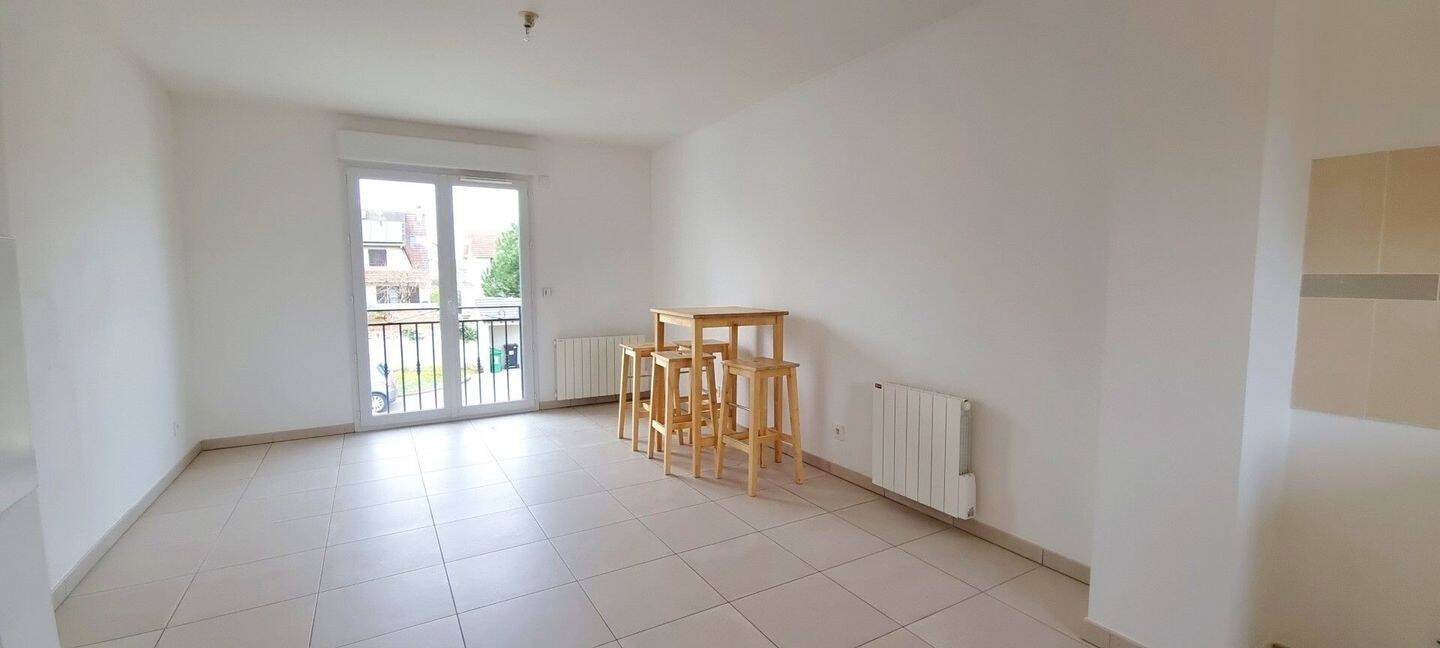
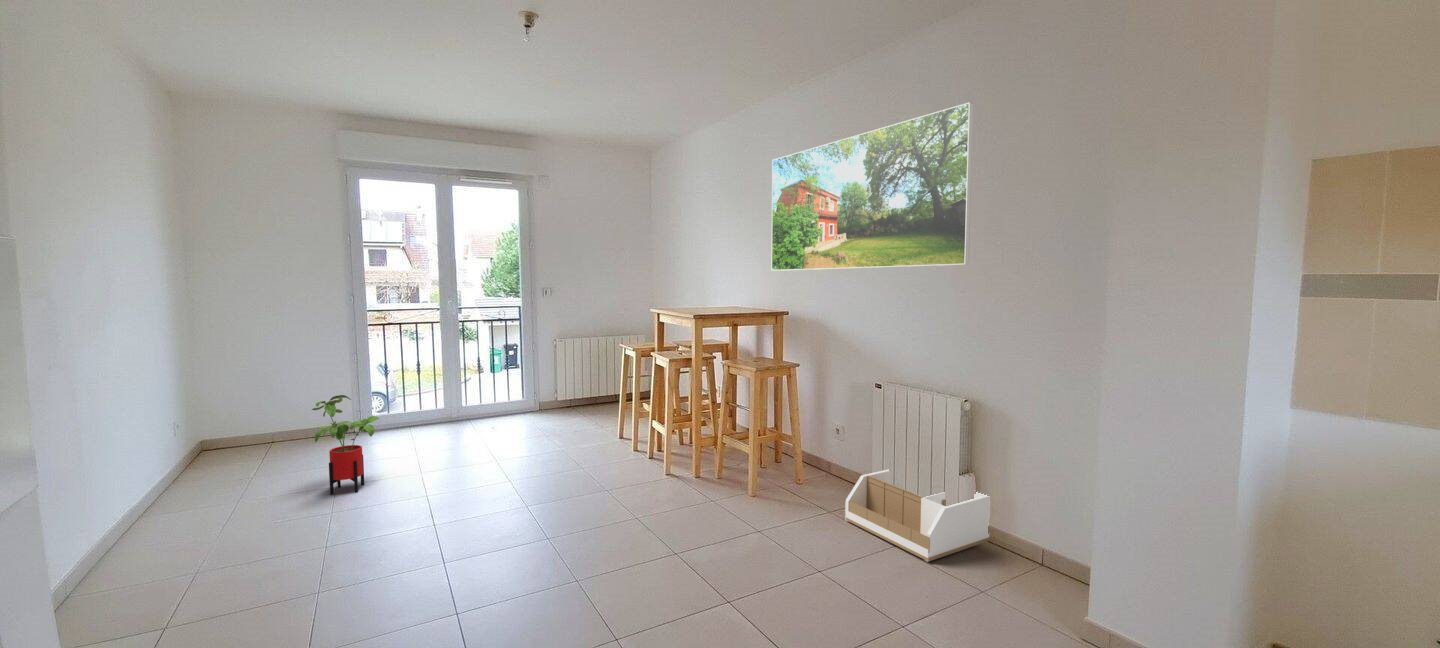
+ storage bin [844,469,991,563]
+ house plant [311,394,380,496]
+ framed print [771,101,975,272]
